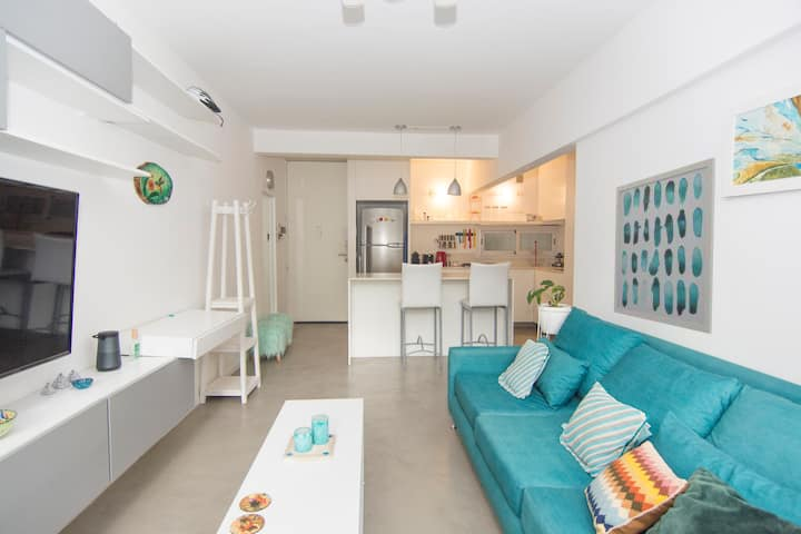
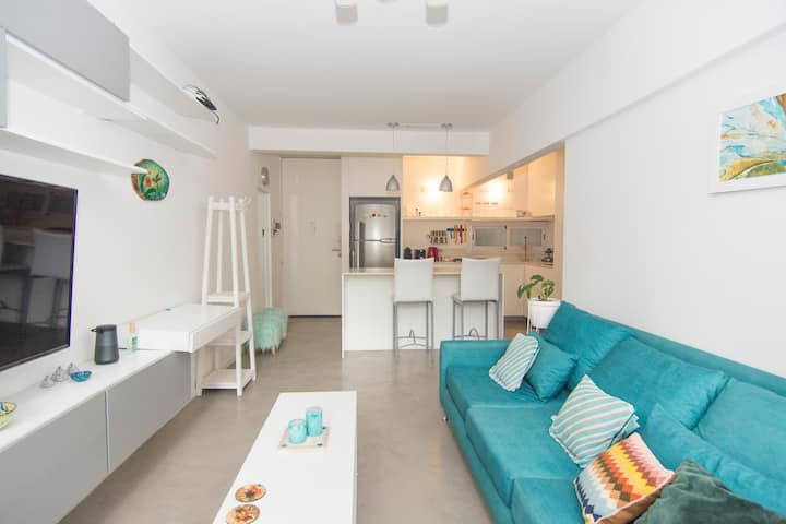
- wall art [613,157,716,335]
